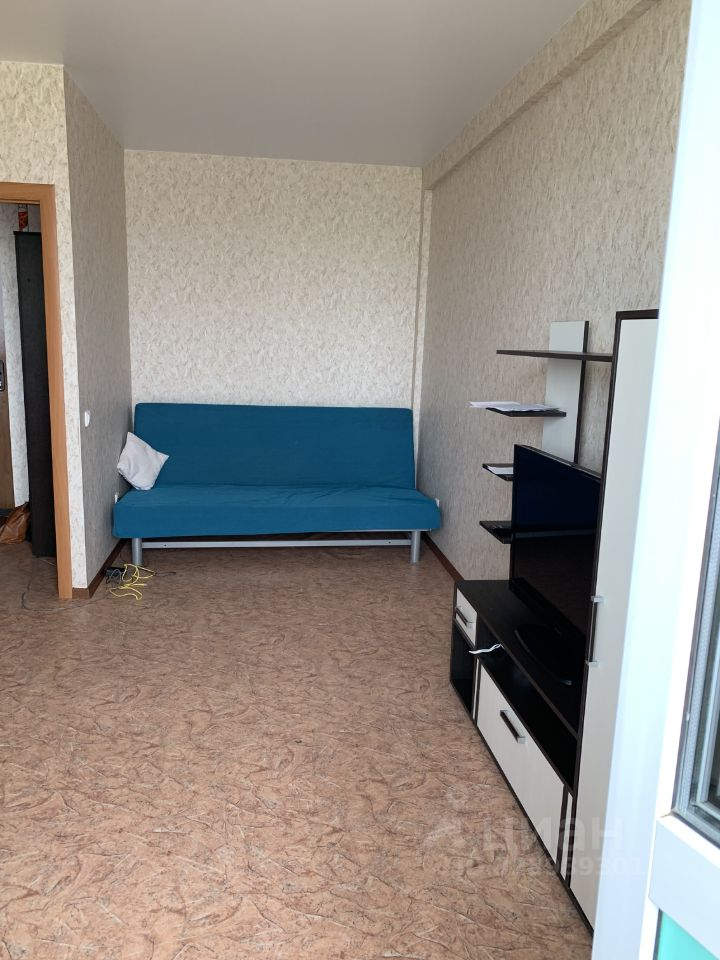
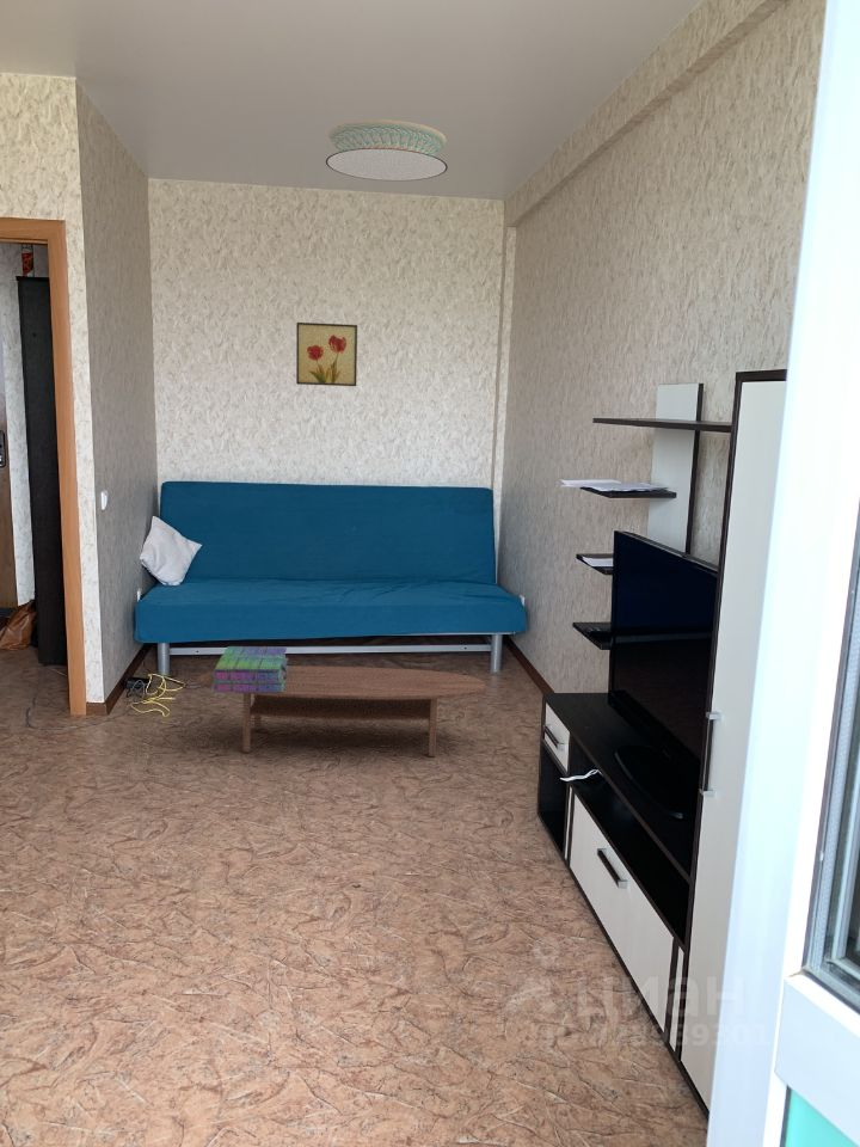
+ wall art [295,321,358,387]
+ stack of books [211,645,290,693]
+ ceiling light [325,118,449,183]
+ coffee table [198,665,486,757]
